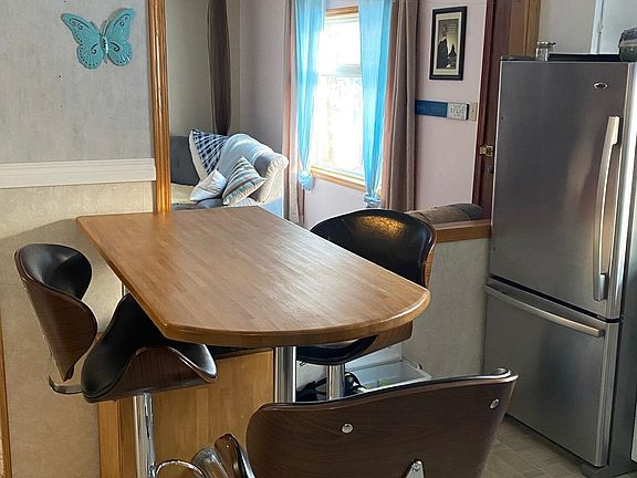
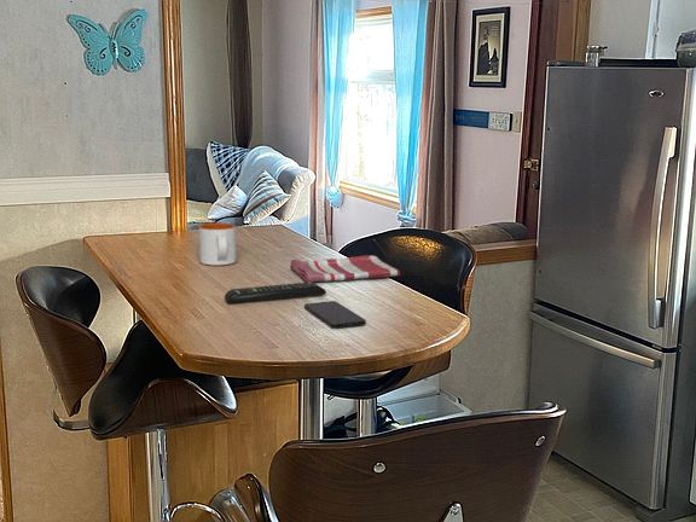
+ mug [198,222,238,267]
+ smartphone [303,300,367,330]
+ remote control [224,282,327,304]
+ dish towel [289,255,401,283]
